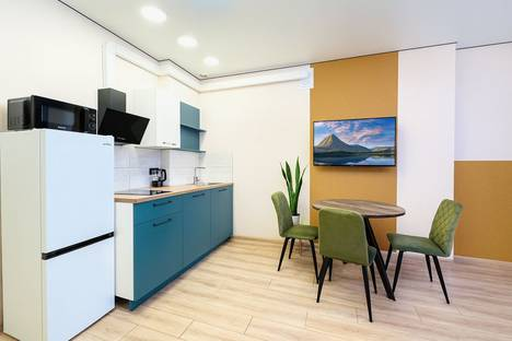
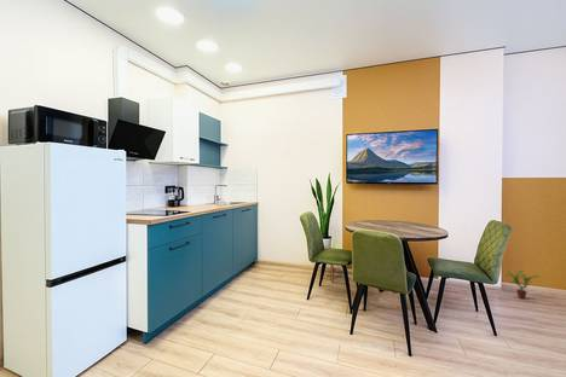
+ potted plant [504,269,541,300]
